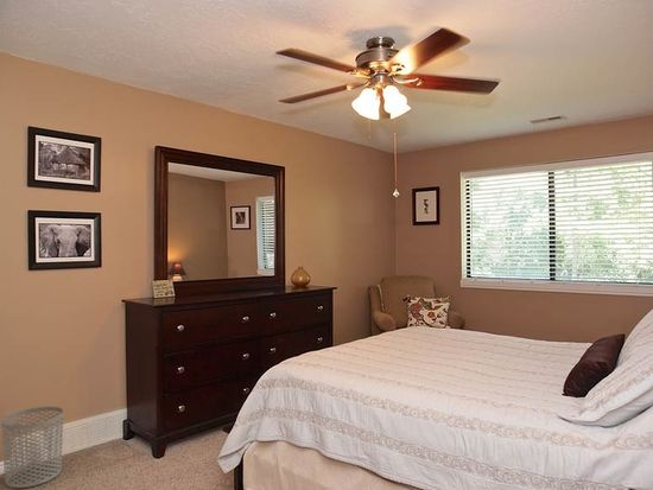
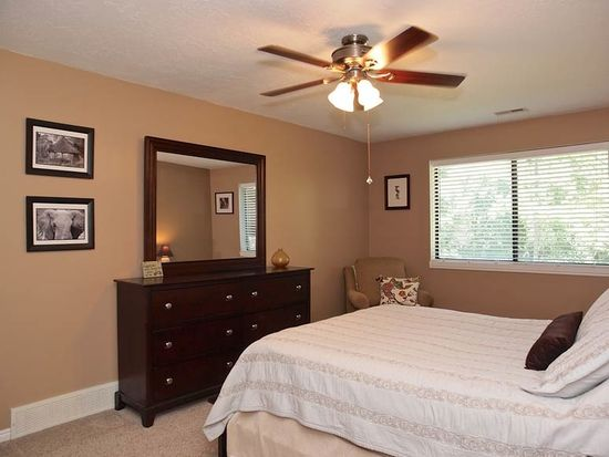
- waste bin [0,406,64,489]
